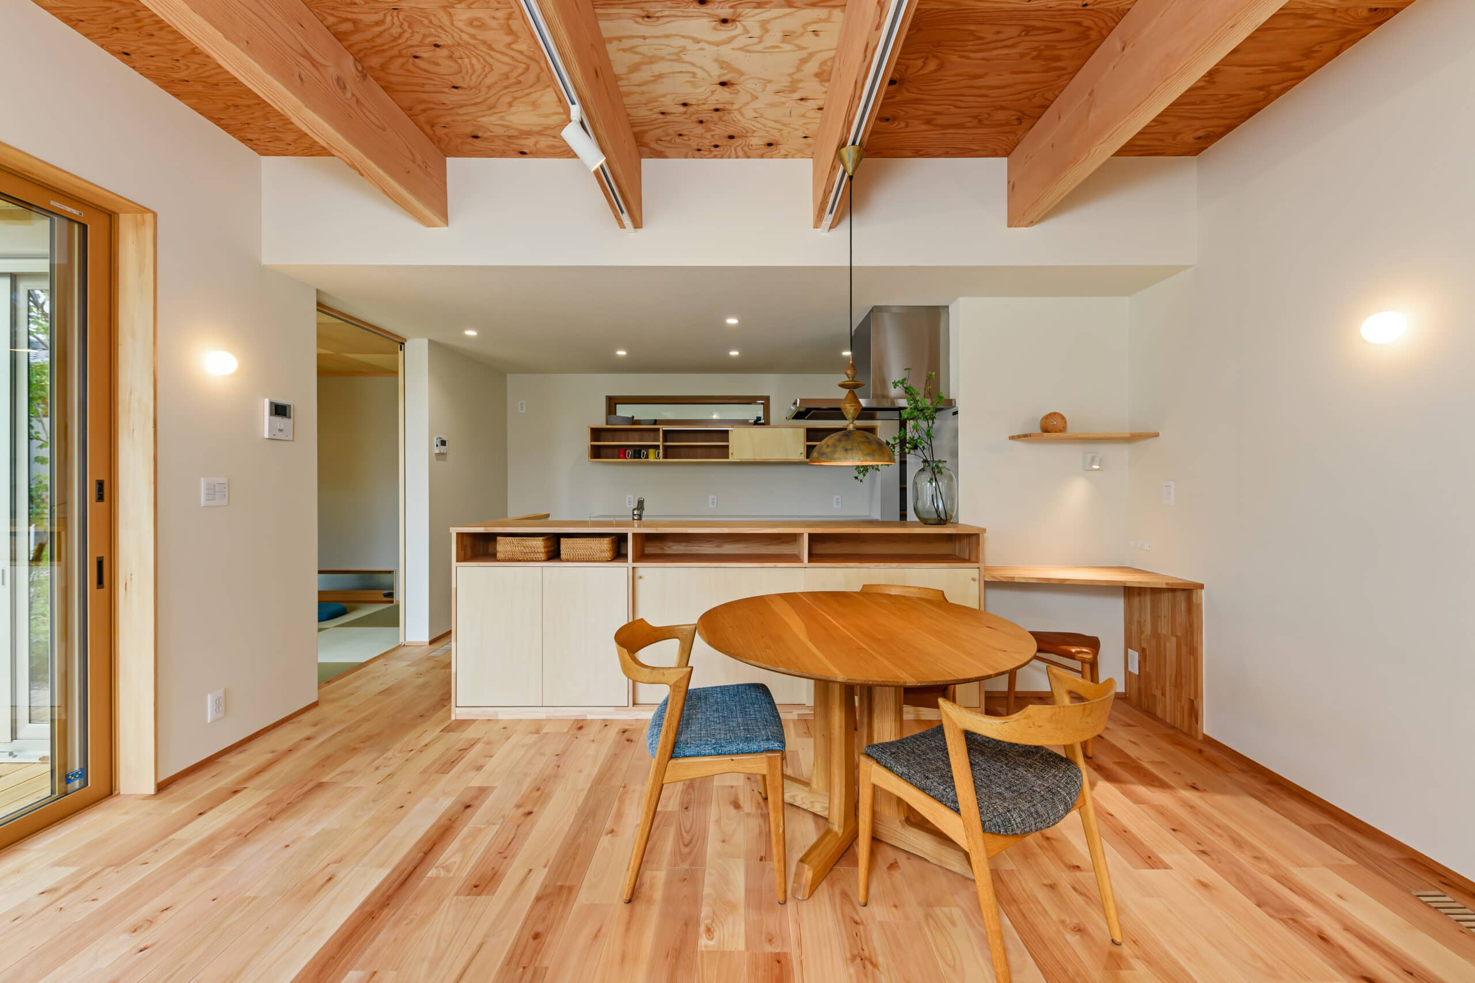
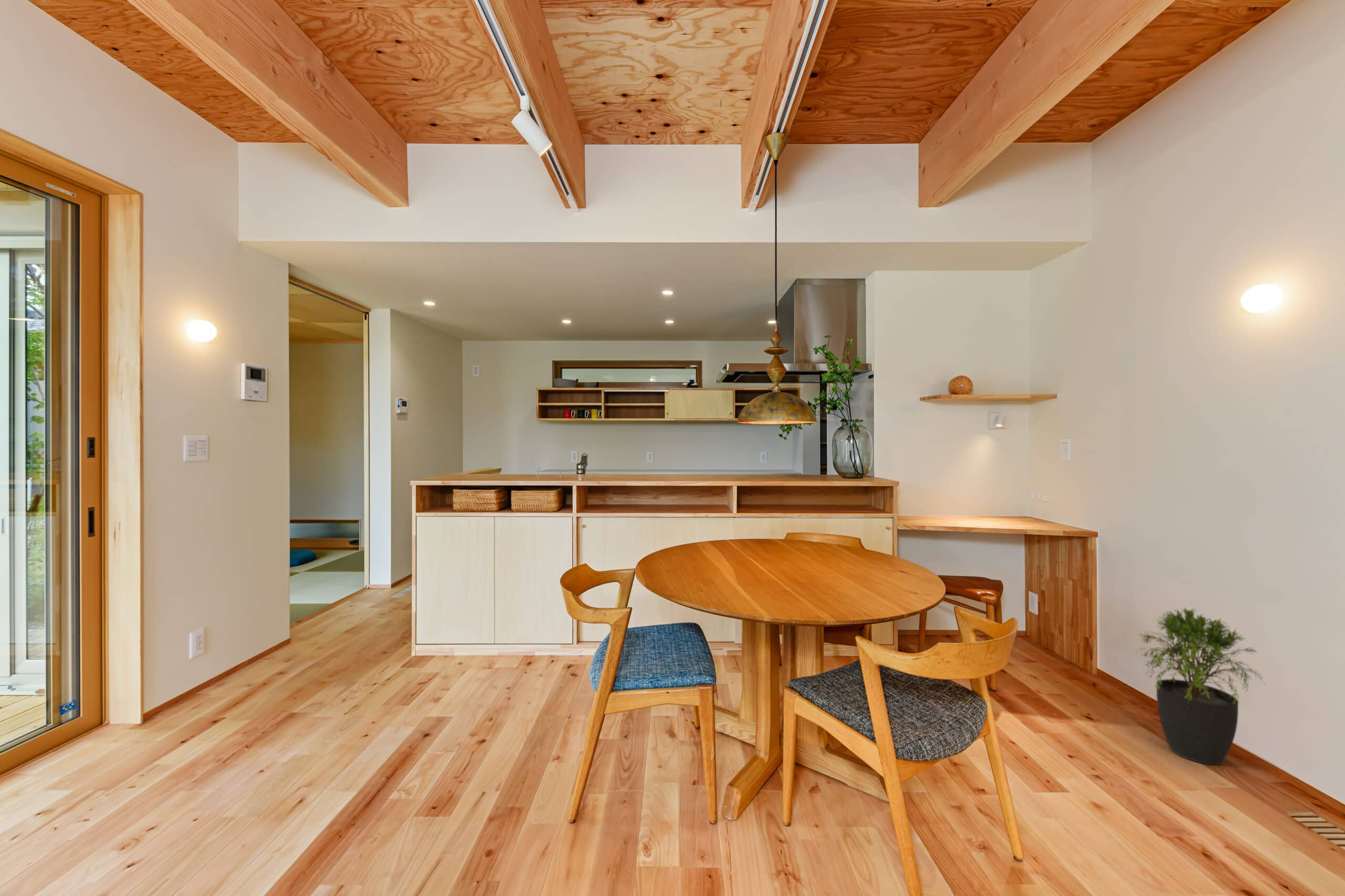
+ potted plant [1136,607,1265,765]
